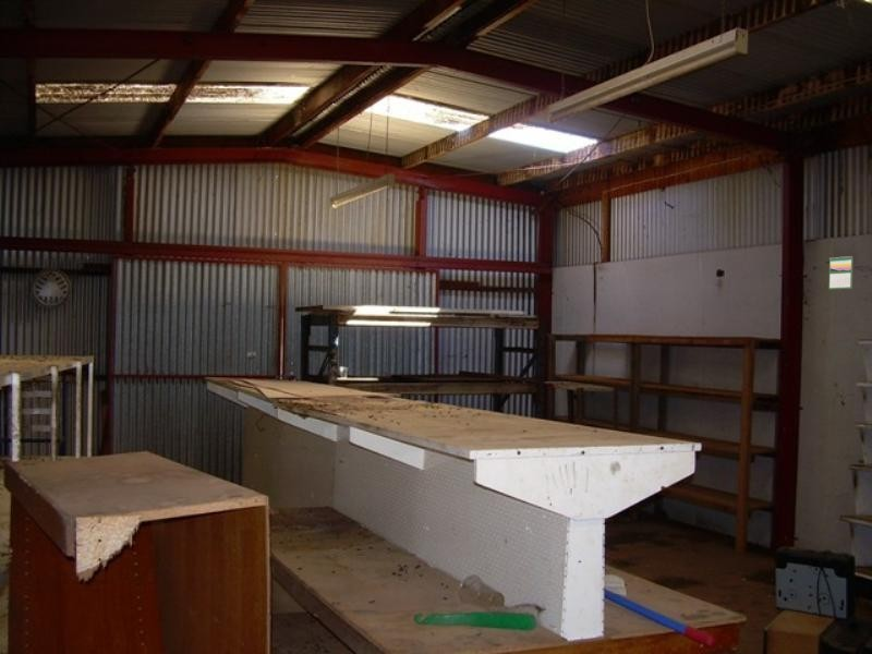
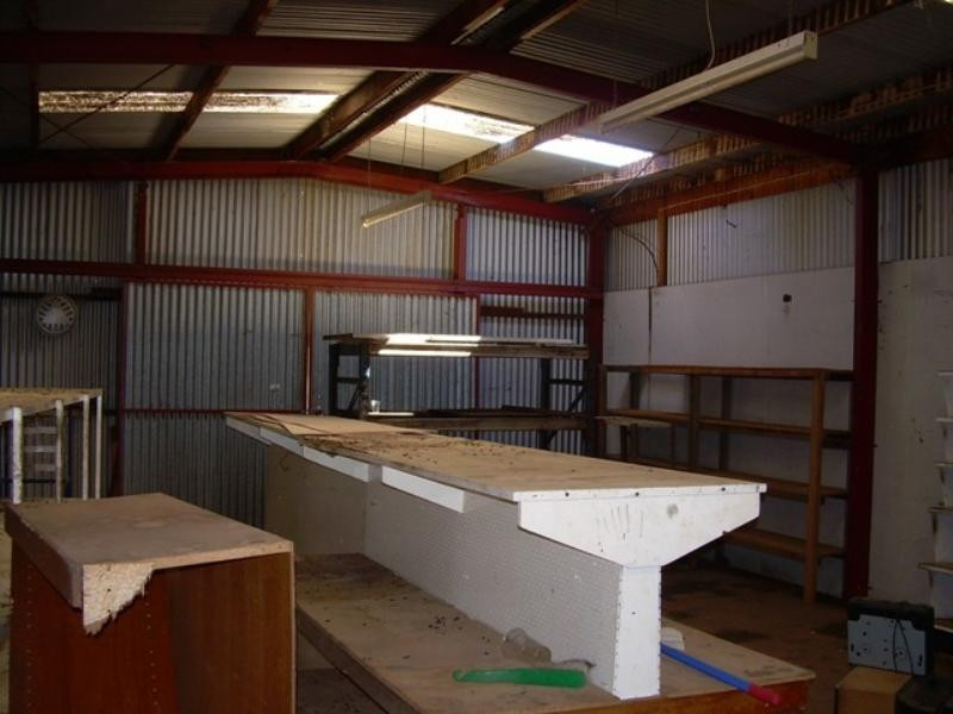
- calendar [827,255,853,290]
